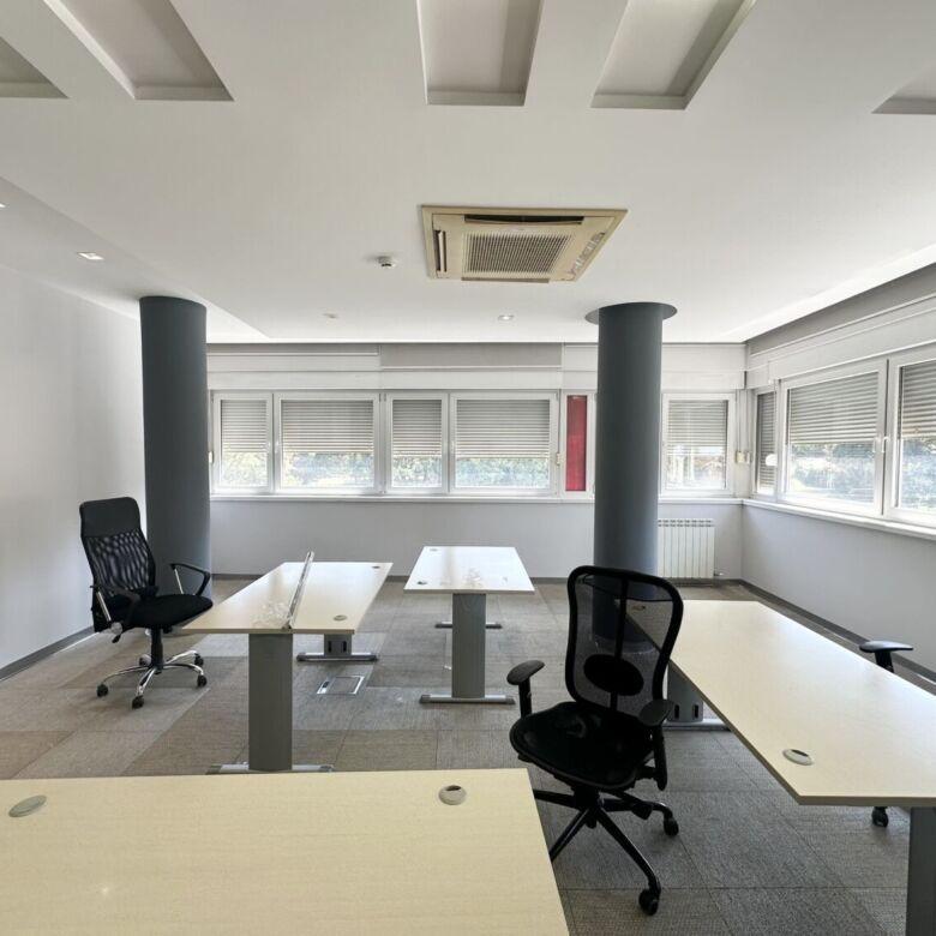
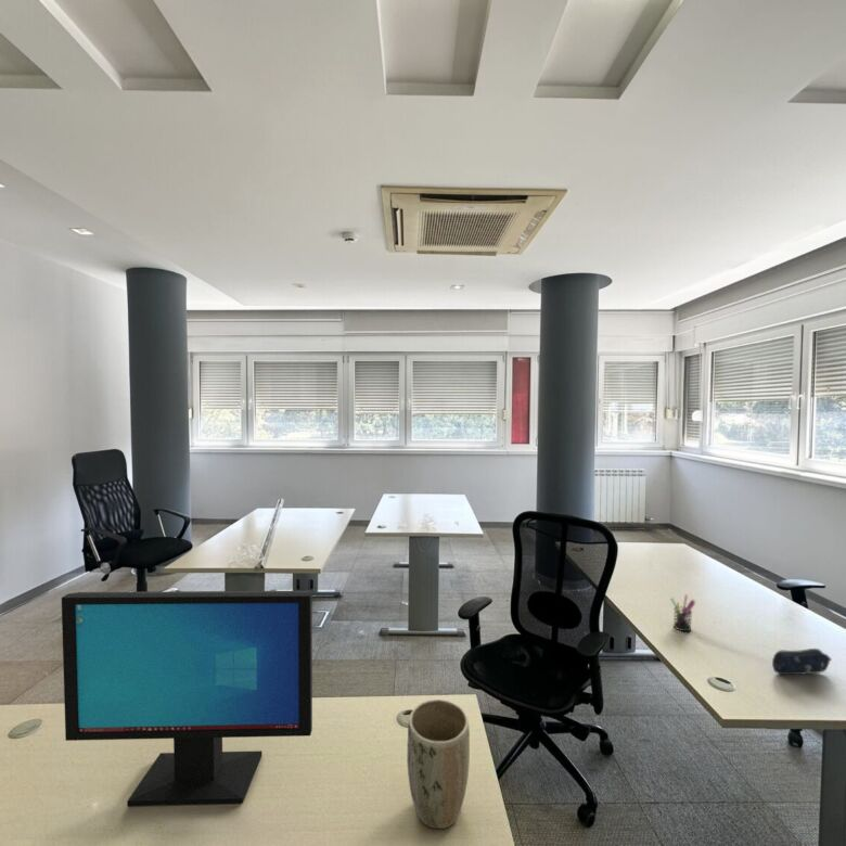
+ computer monitor [61,590,313,807]
+ pen holder [670,593,696,632]
+ plant pot [406,698,471,830]
+ pencil case [771,648,833,676]
